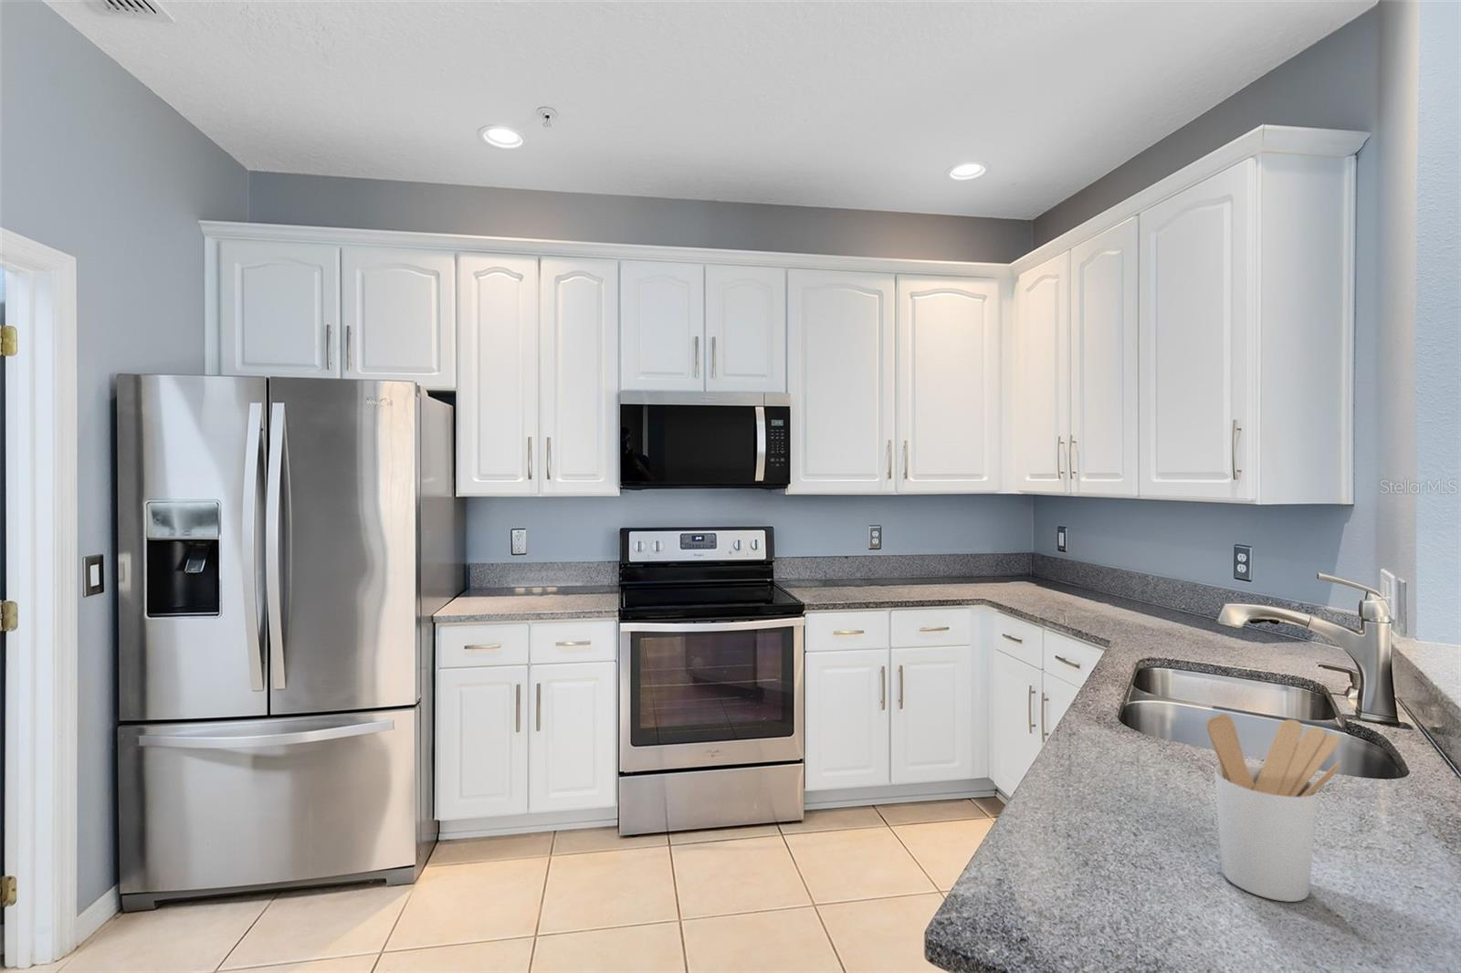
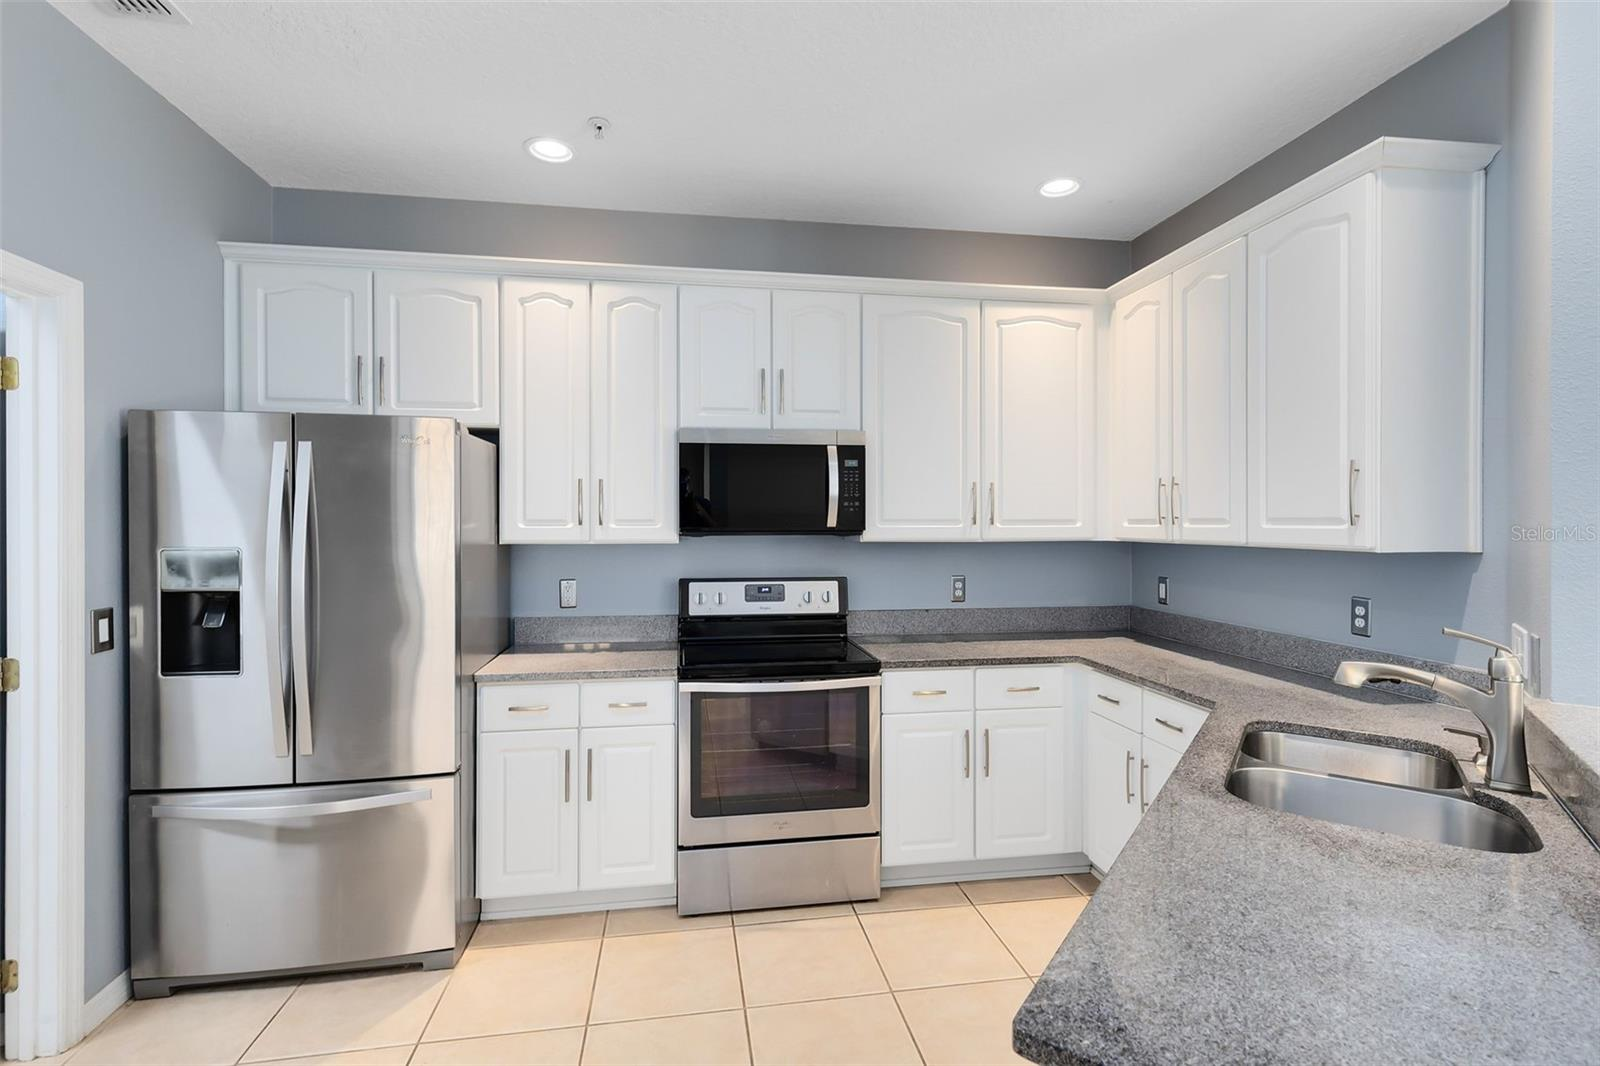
- utensil holder [1206,712,1343,902]
